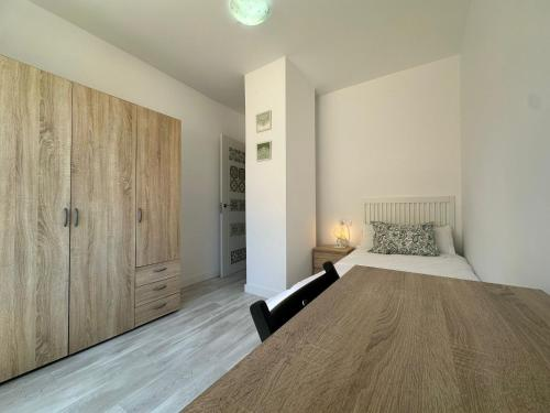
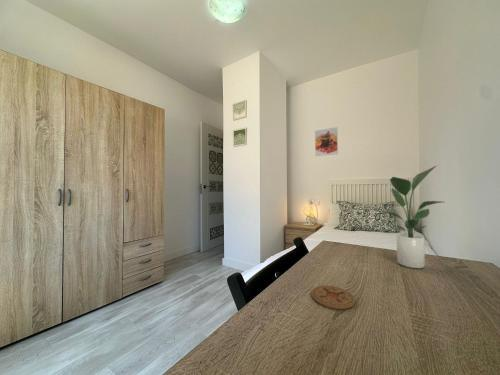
+ coaster [311,285,356,310]
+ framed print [314,126,339,157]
+ potted plant [377,164,444,269]
